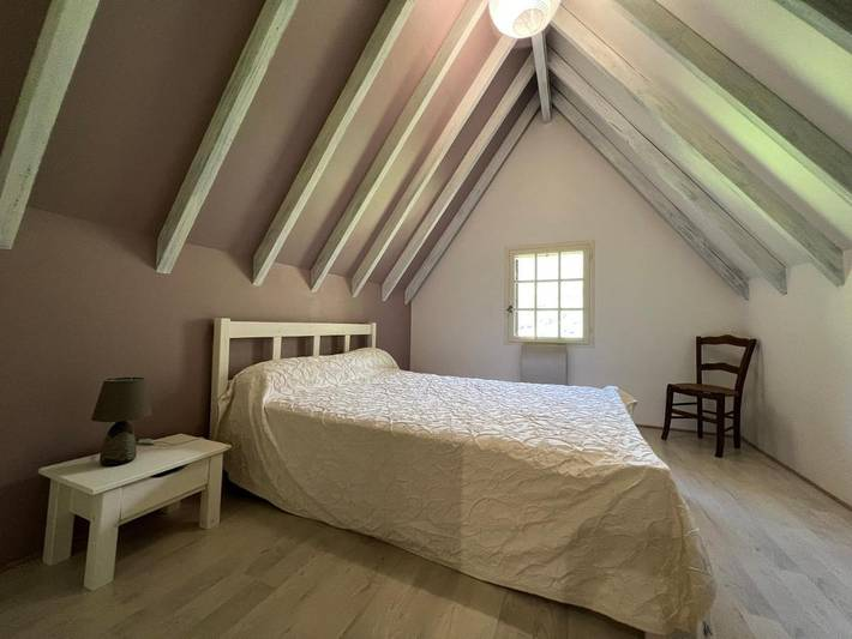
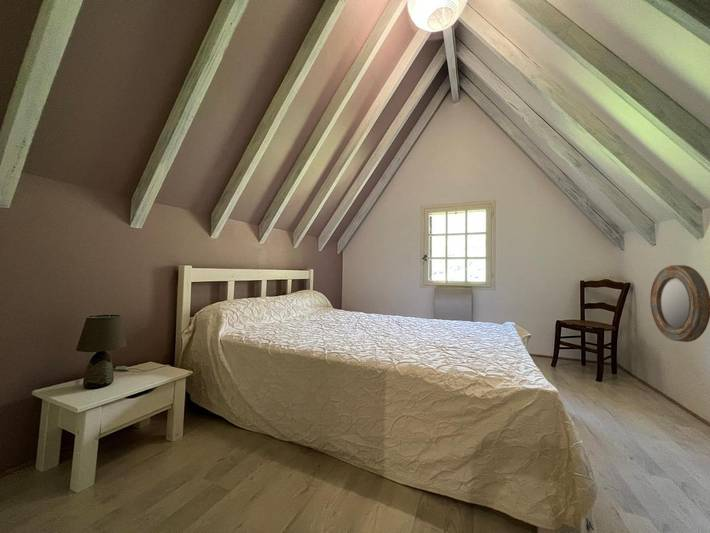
+ home mirror [649,264,710,343]
